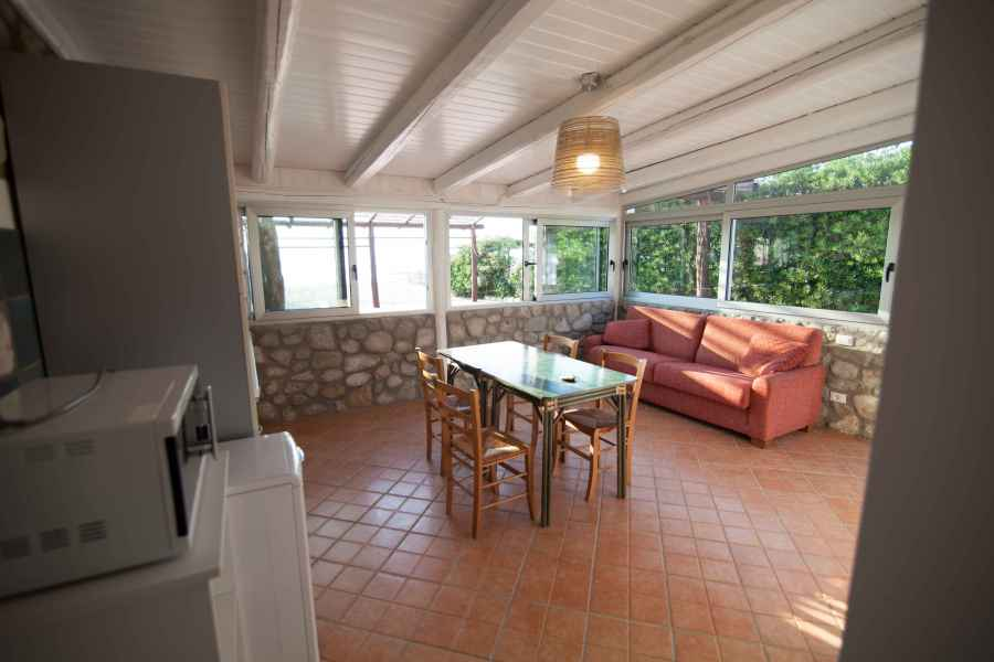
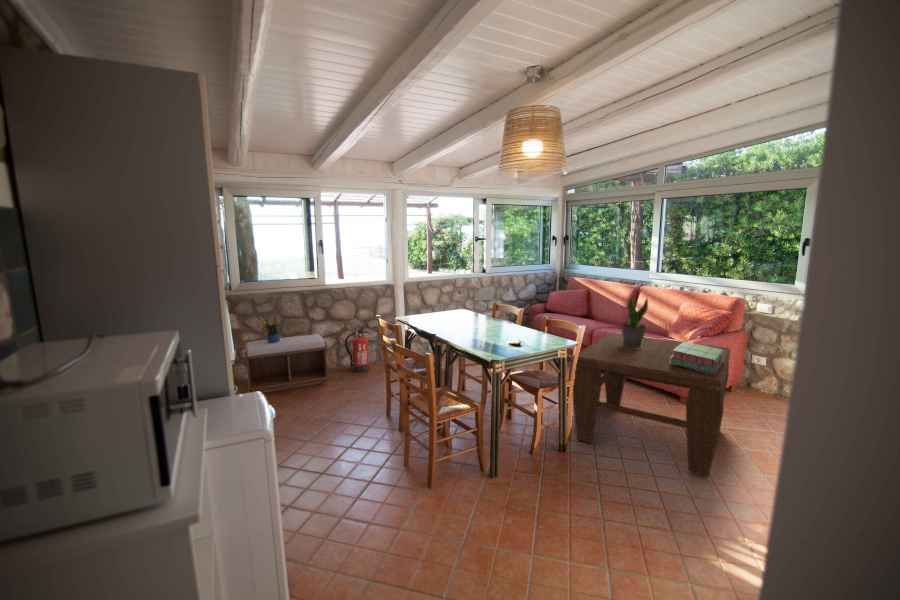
+ potted plant [620,295,649,349]
+ coffee table [572,332,731,478]
+ stack of books [669,341,724,374]
+ bench [244,333,330,394]
+ potted plant [255,313,281,343]
+ fire extinguisher [344,324,371,373]
